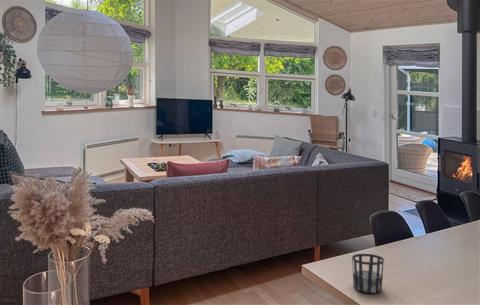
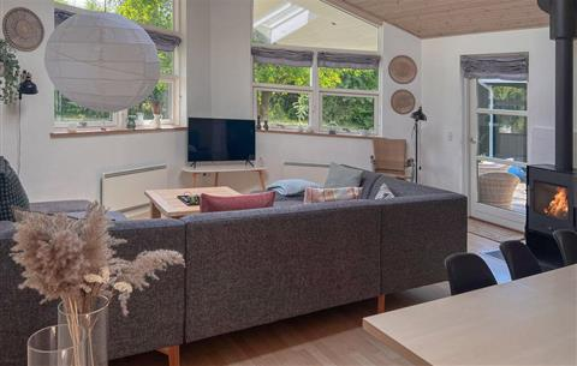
- cup [351,253,385,294]
